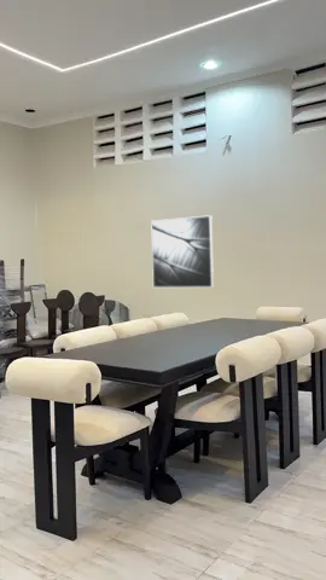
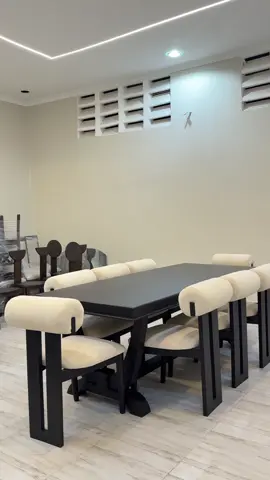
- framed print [150,214,215,289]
